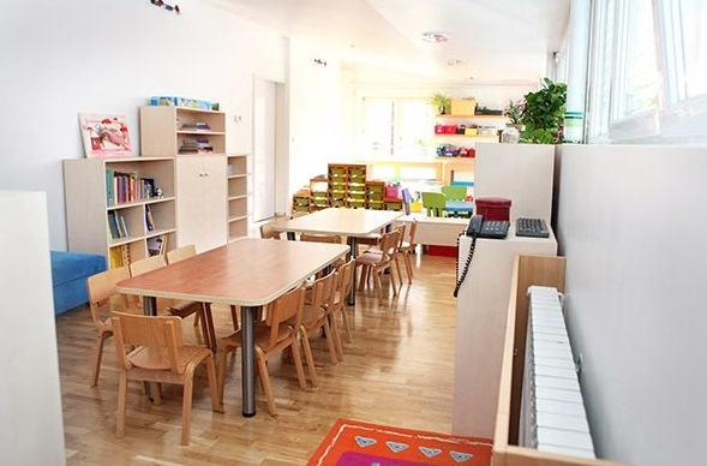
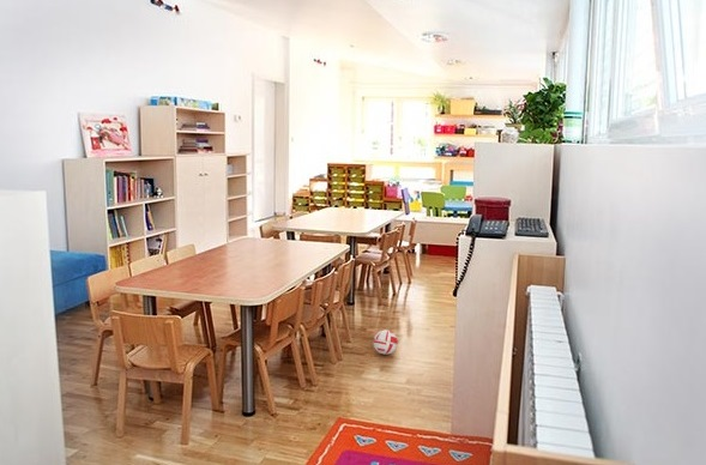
+ ball [373,328,399,356]
